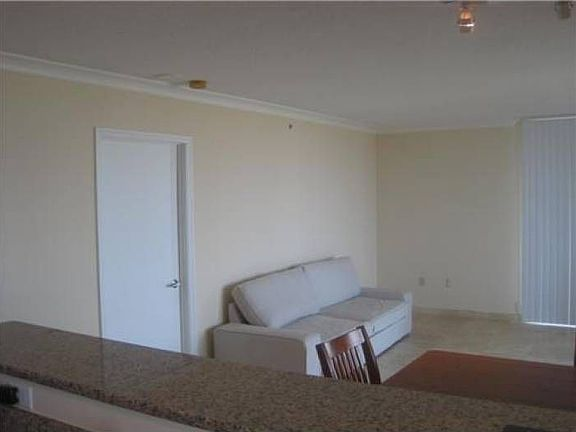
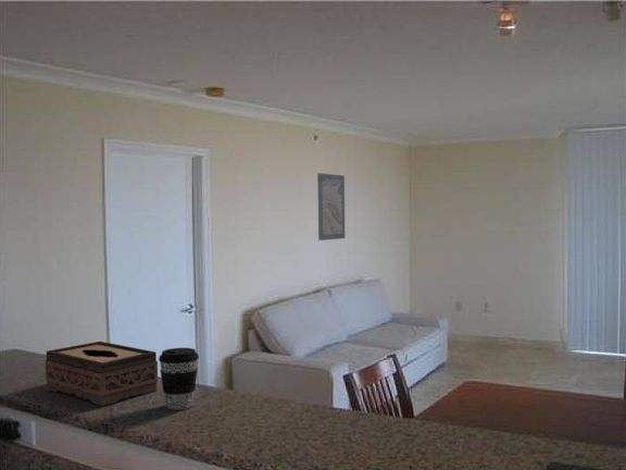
+ tissue box [45,341,159,407]
+ coffee cup [158,347,200,411]
+ wall art [316,172,346,242]
